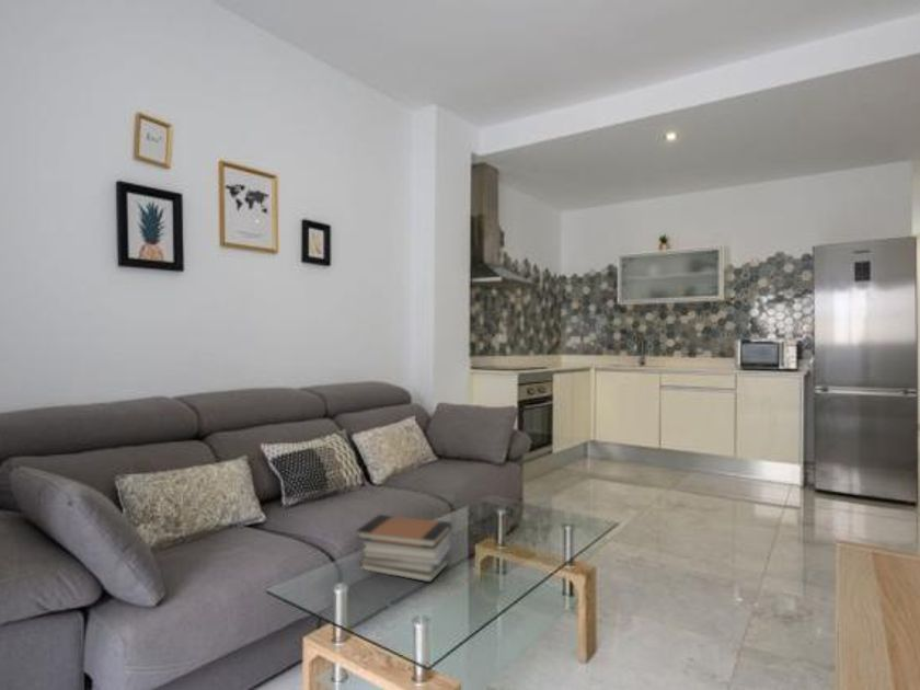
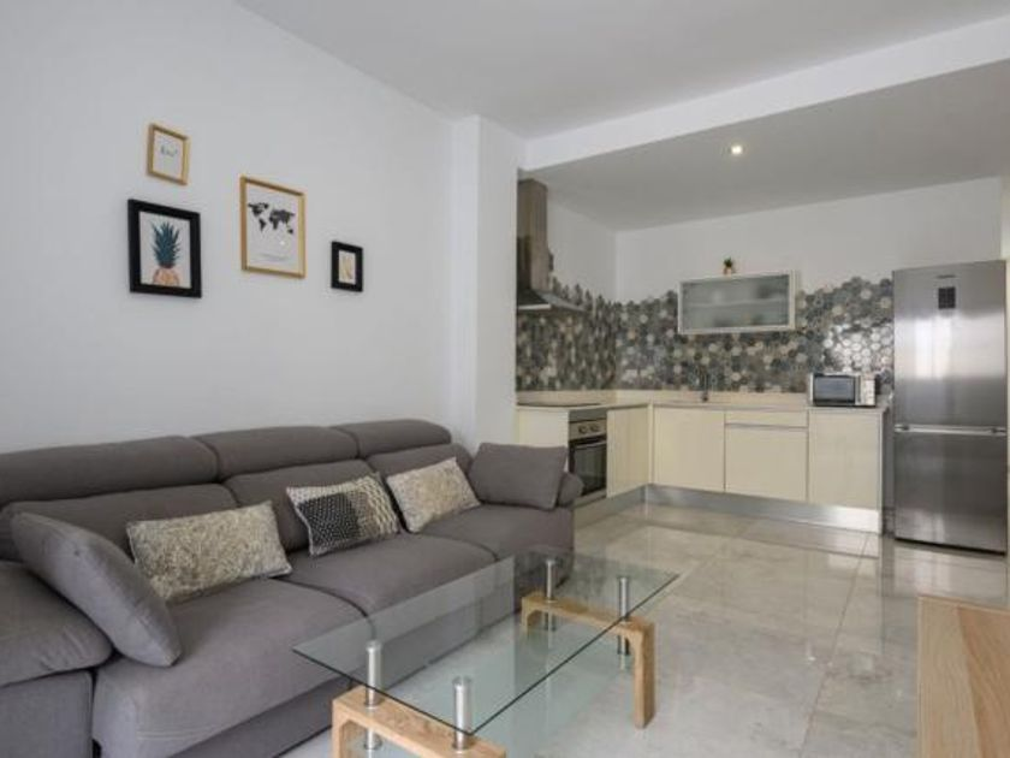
- book stack [355,514,452,583]
